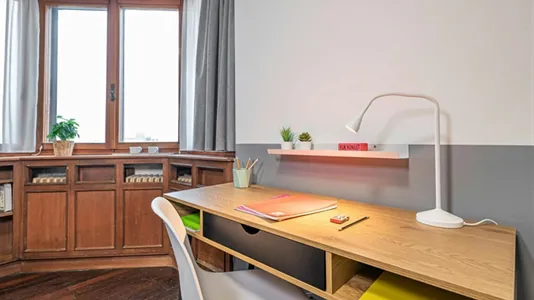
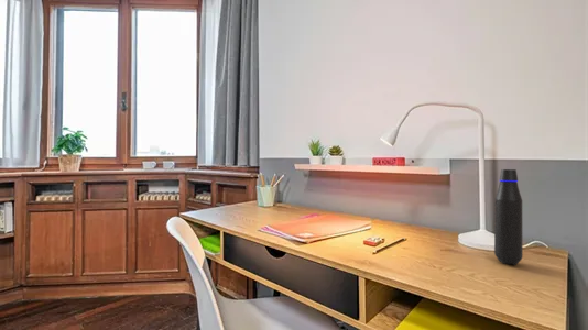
+ water bottle [493,168,524,266]
